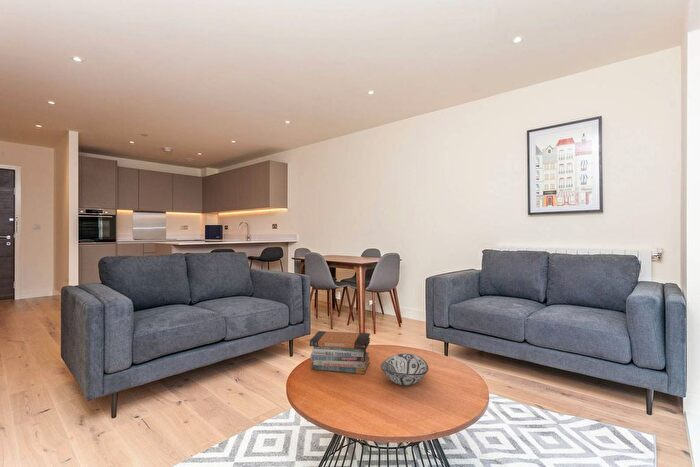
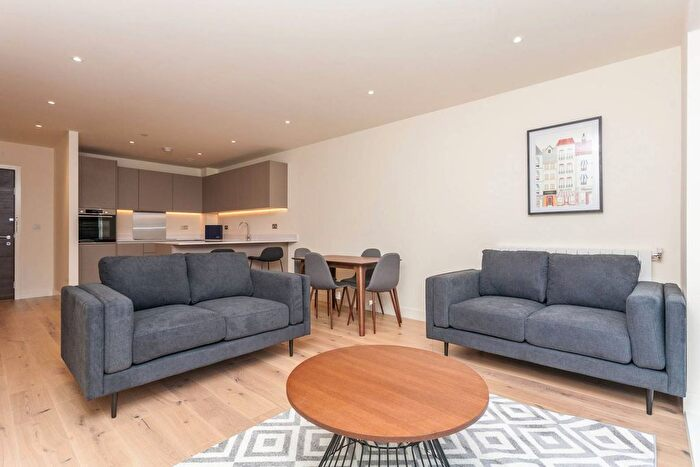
- decorative bowl [380,352,429,387]
- book stack [309,330,371,375]
